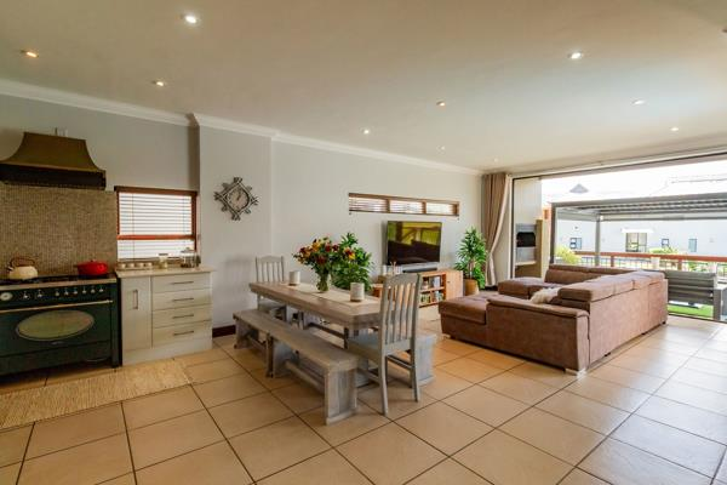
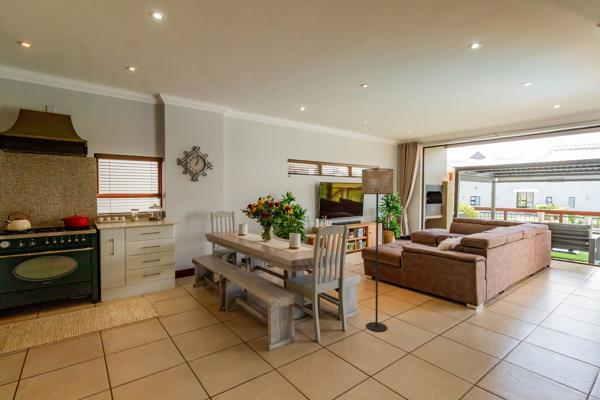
+ floor lamp [361,167,395,333]
